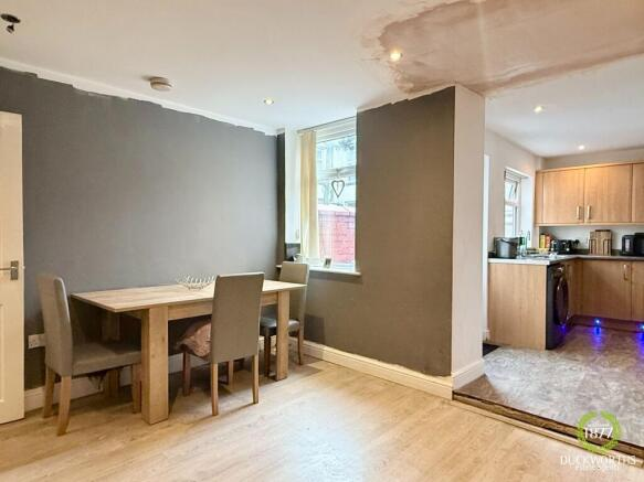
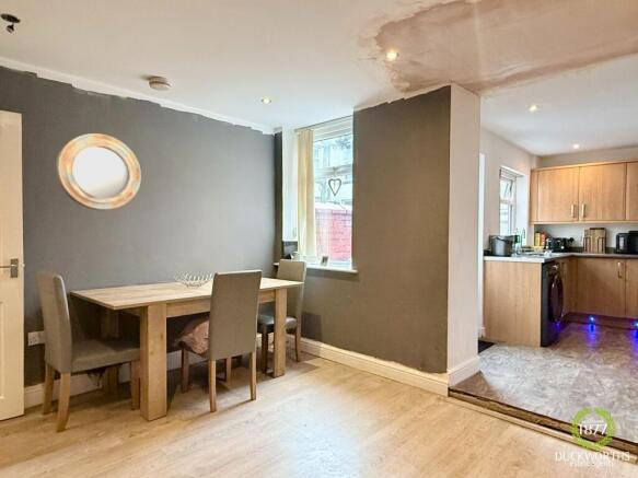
+ home mirror [55,132,142,211]
